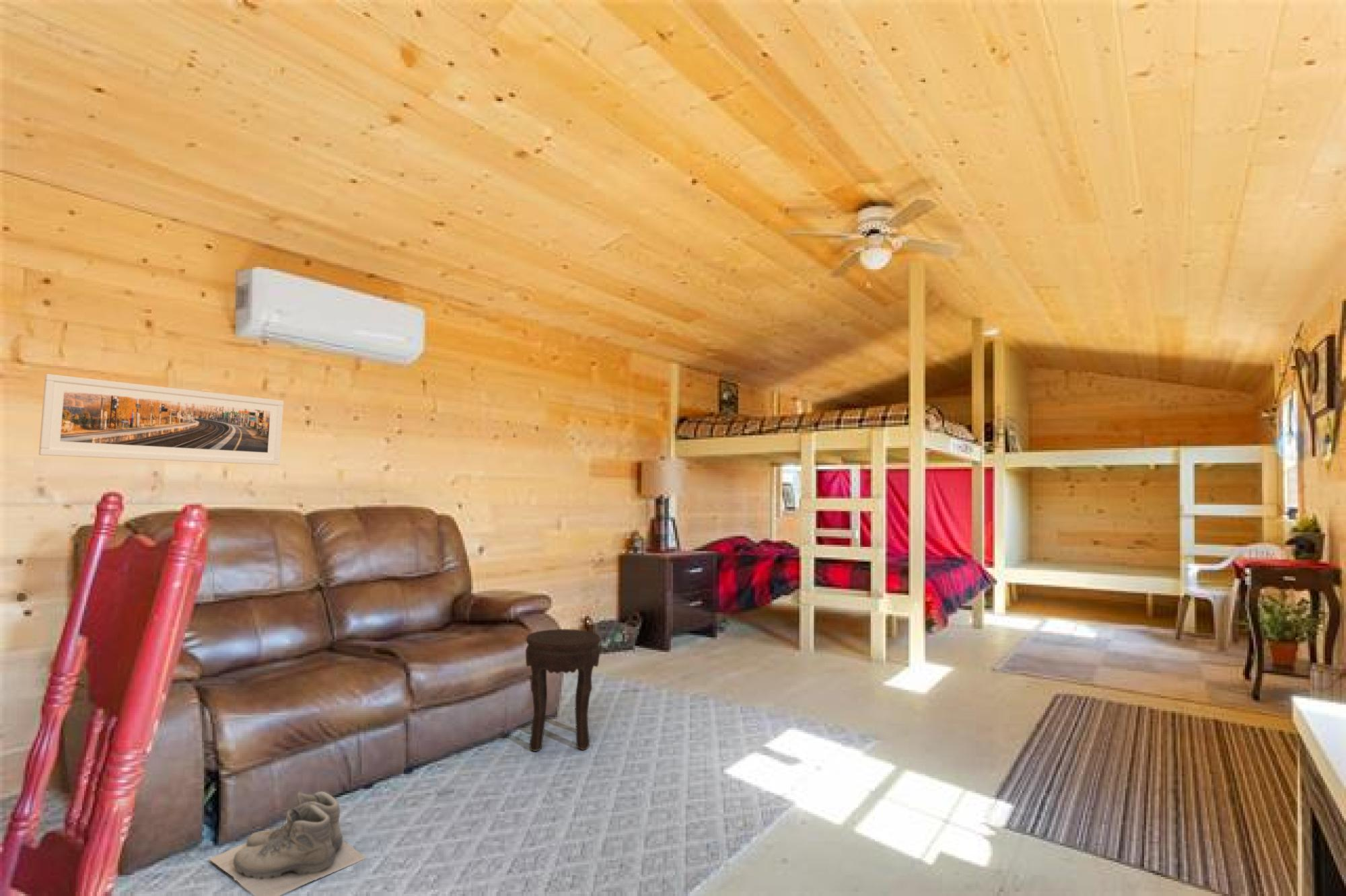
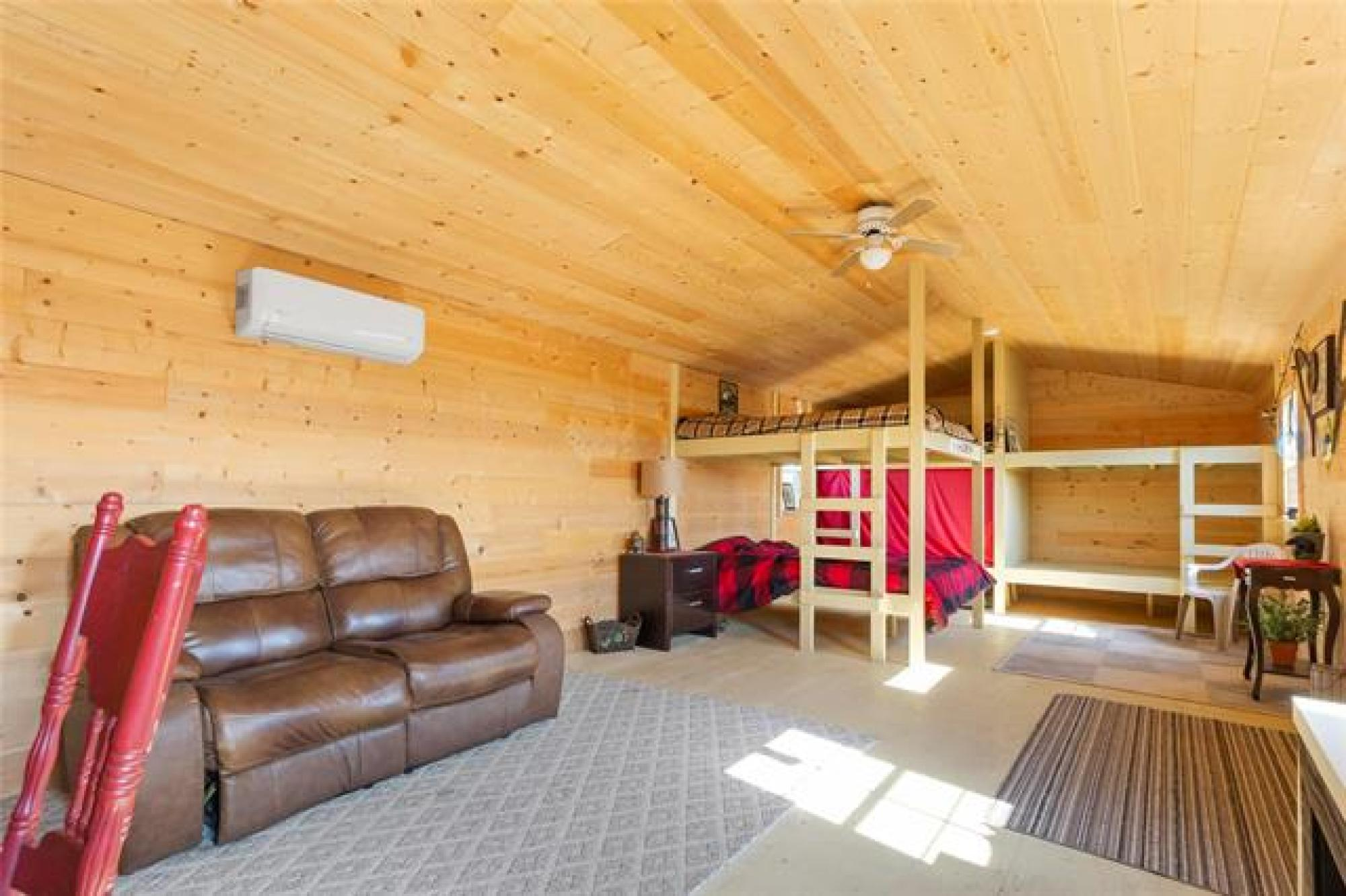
- boots [208,791,367,896]
- side table [525,628,601,752]
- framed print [38,373,284,465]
